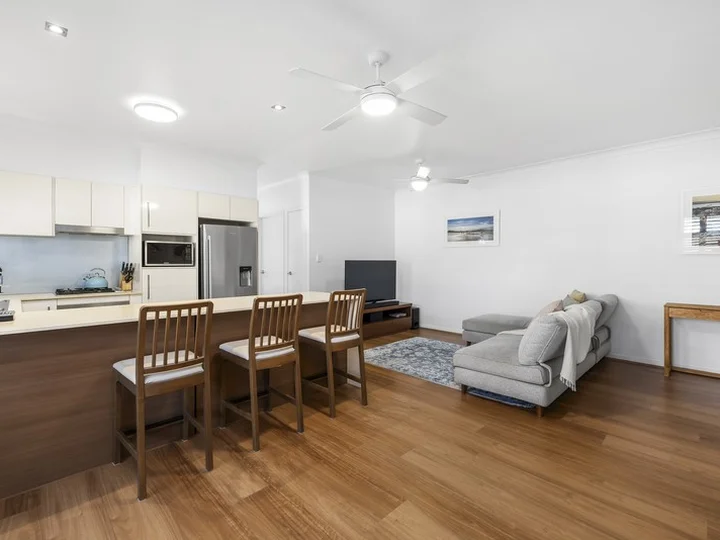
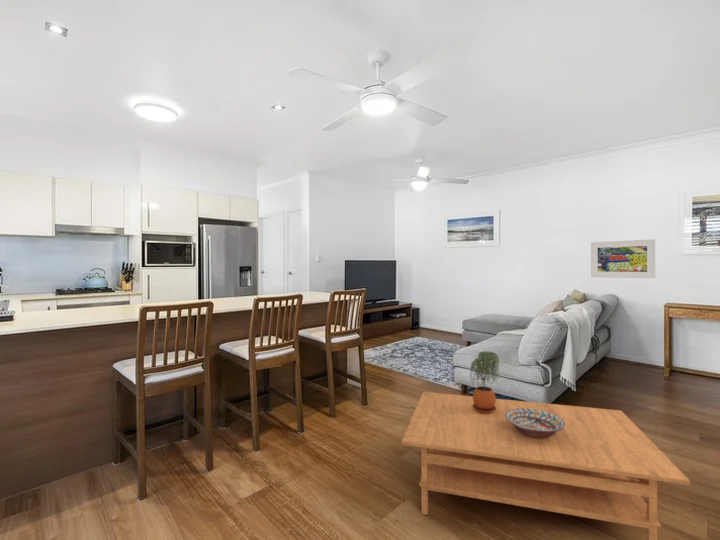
+ coffee table [401,391,691,540]
+ decorative bowl [505,408,565,438]
+ potted plant [469,350,501,413]
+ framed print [590,238,656,279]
